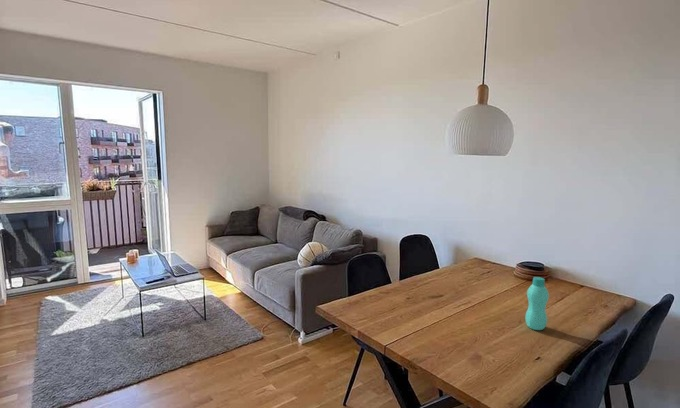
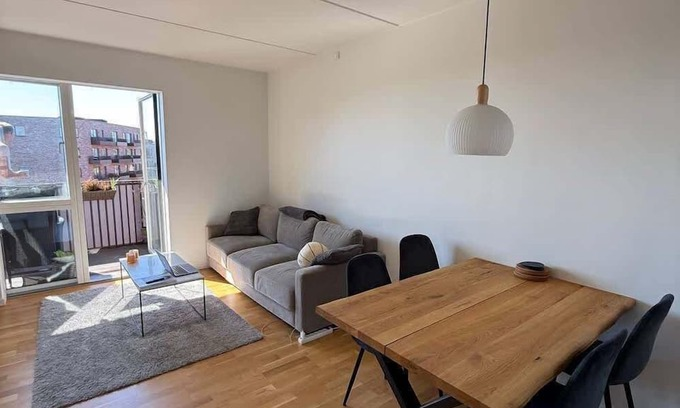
- bottle [524,276,550,331]
